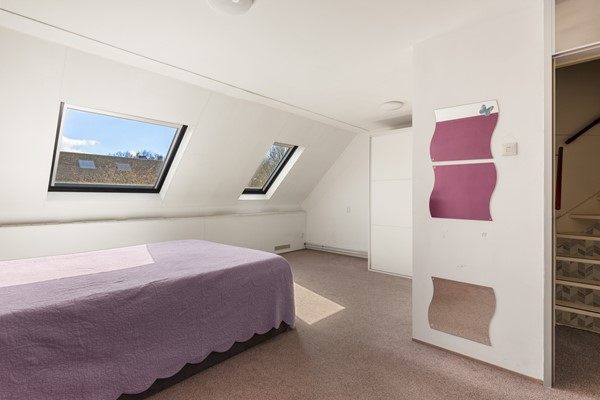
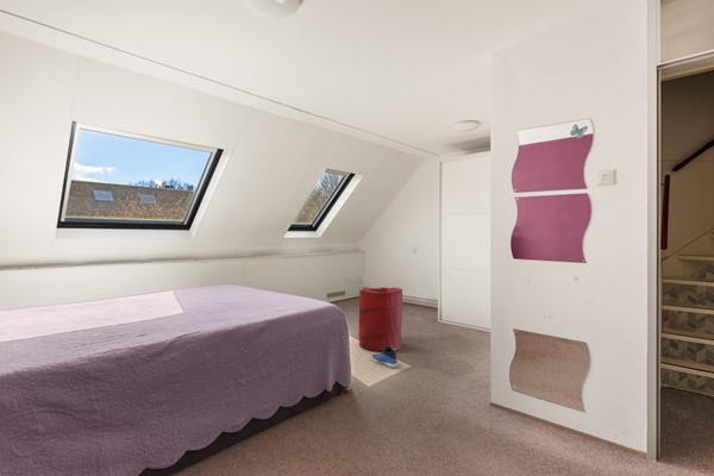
+ sneaker [370,346,399,369]
+ laundry hamper [358,286,403,352]
